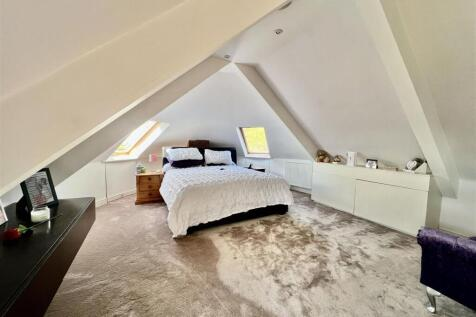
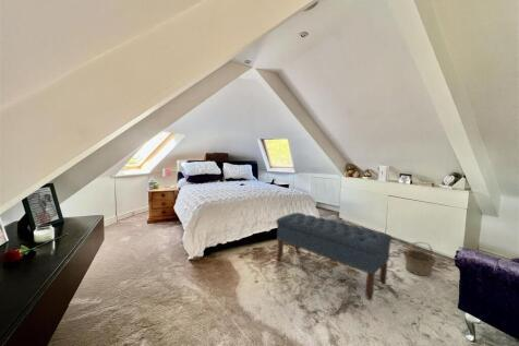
+ basket [402,241,438,277]
+ bench [275,212,393,301]
